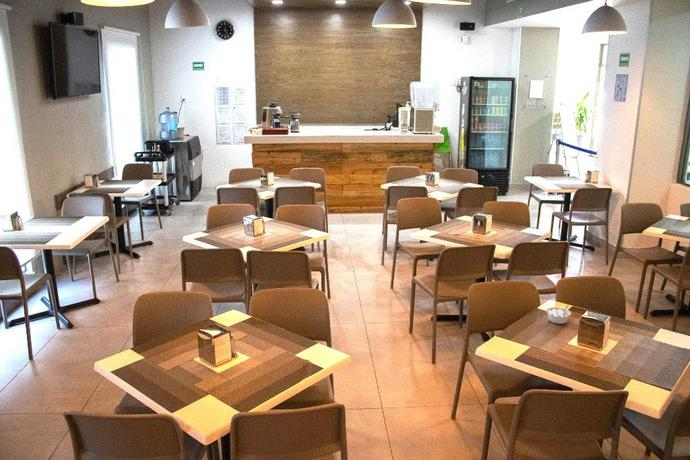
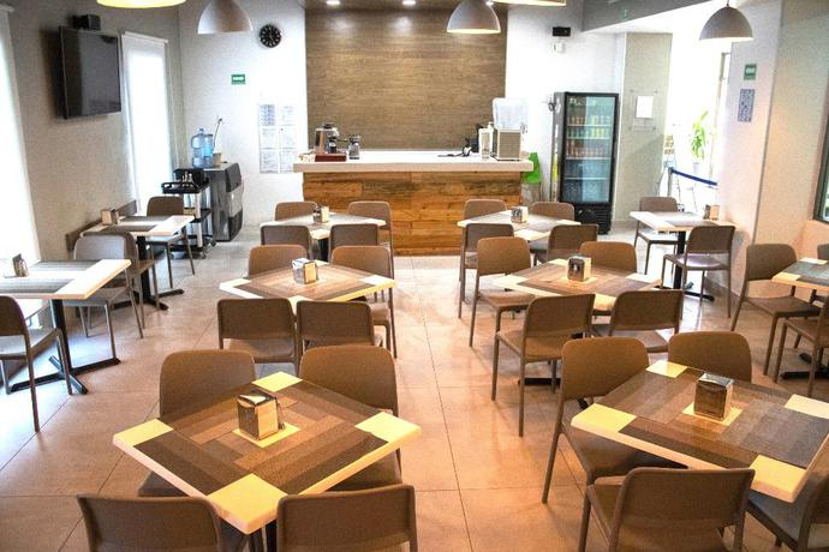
- legume [545,305,572,325]
